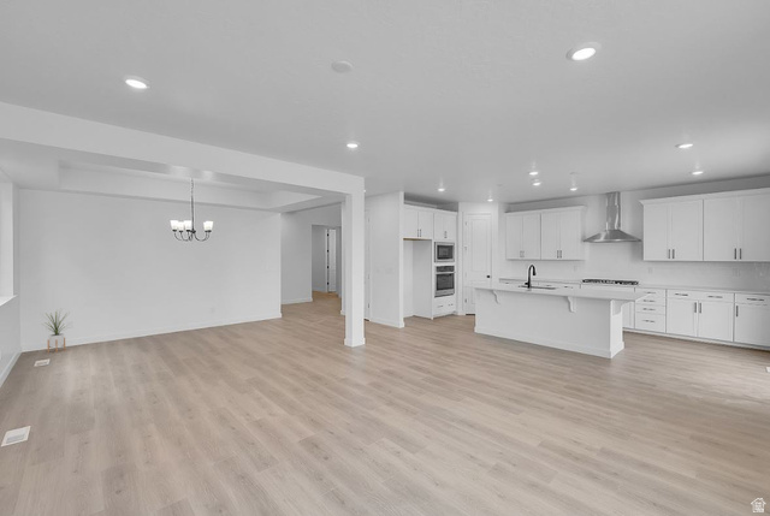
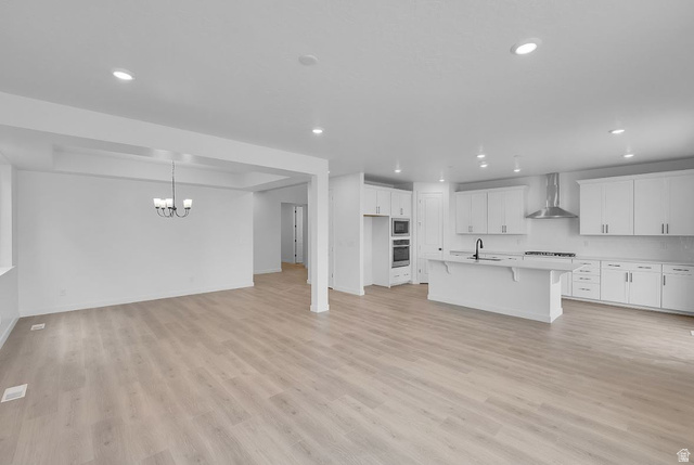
- house plant [41,307,69,354]
